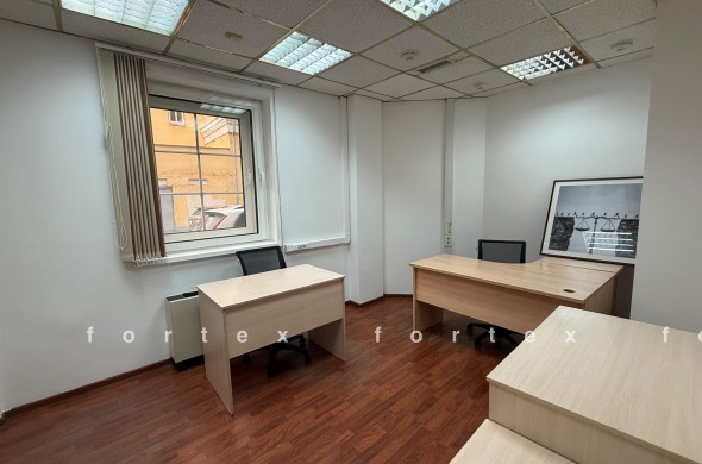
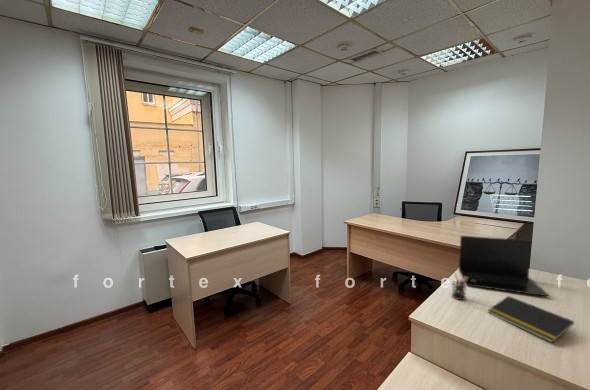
+ laptop [458,235,549,297]
+ pen holder [451,272,468,301]
+ notepad [487,295,575,344]
